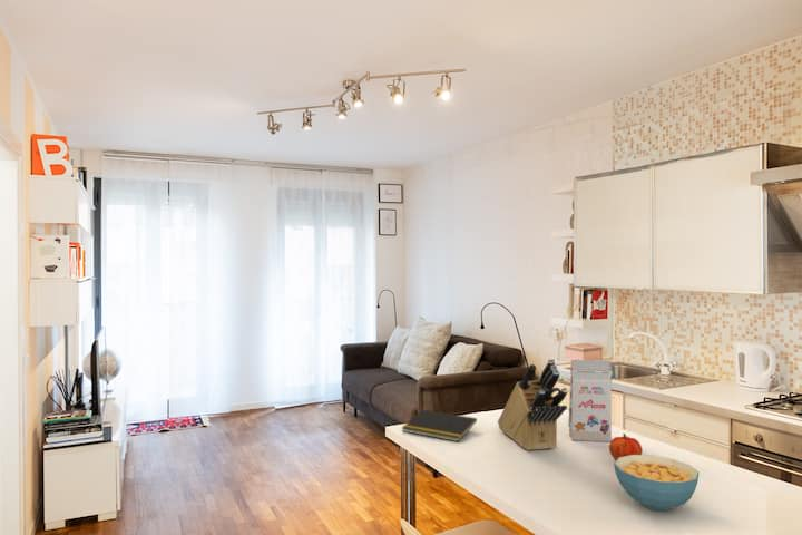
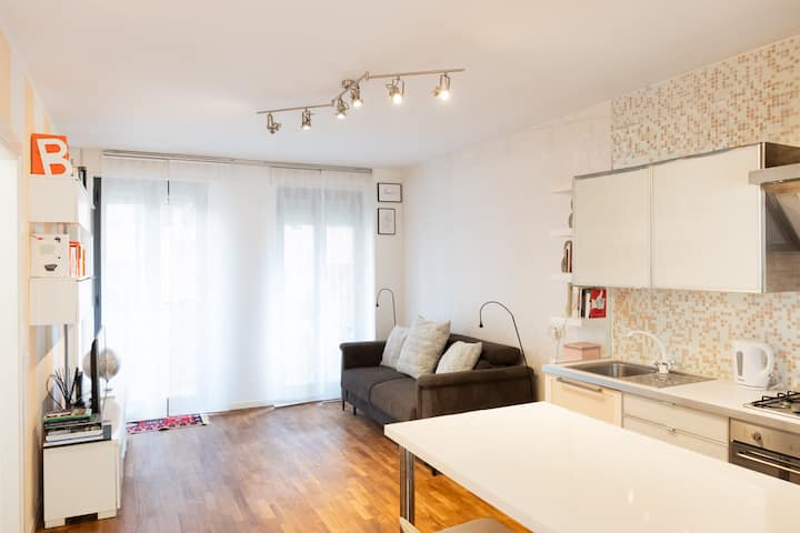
- cereal bowl [613,454,701,512]
- notepad [401,409,478,442]
- knife block [497,358,568,451]
- fruit [608,432,644,461]
- gift box [567,359,614,442]
